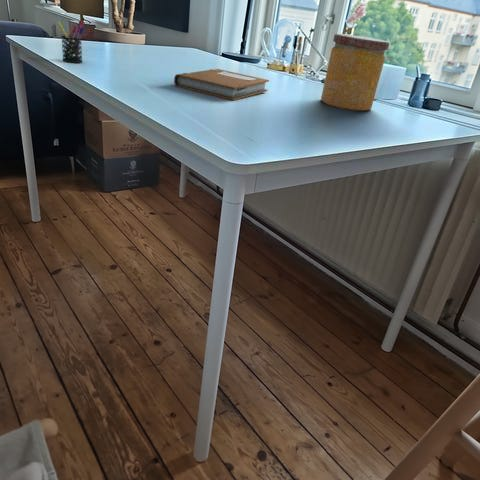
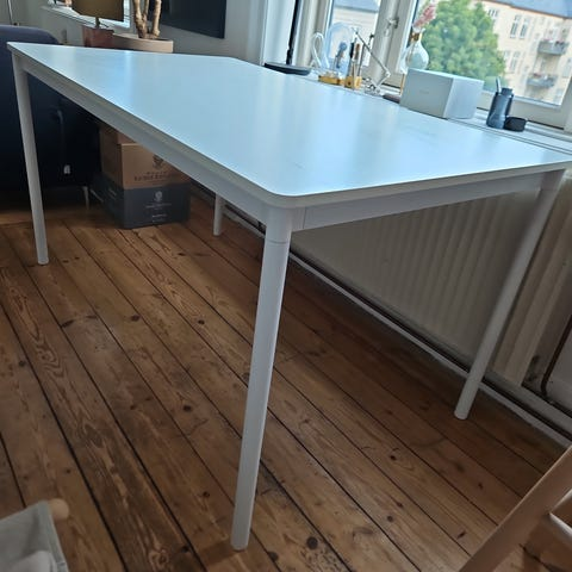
- notebook [173,68,270,101]
- jar [320,33,390,112]
- pen holder [56,19,85,64]
